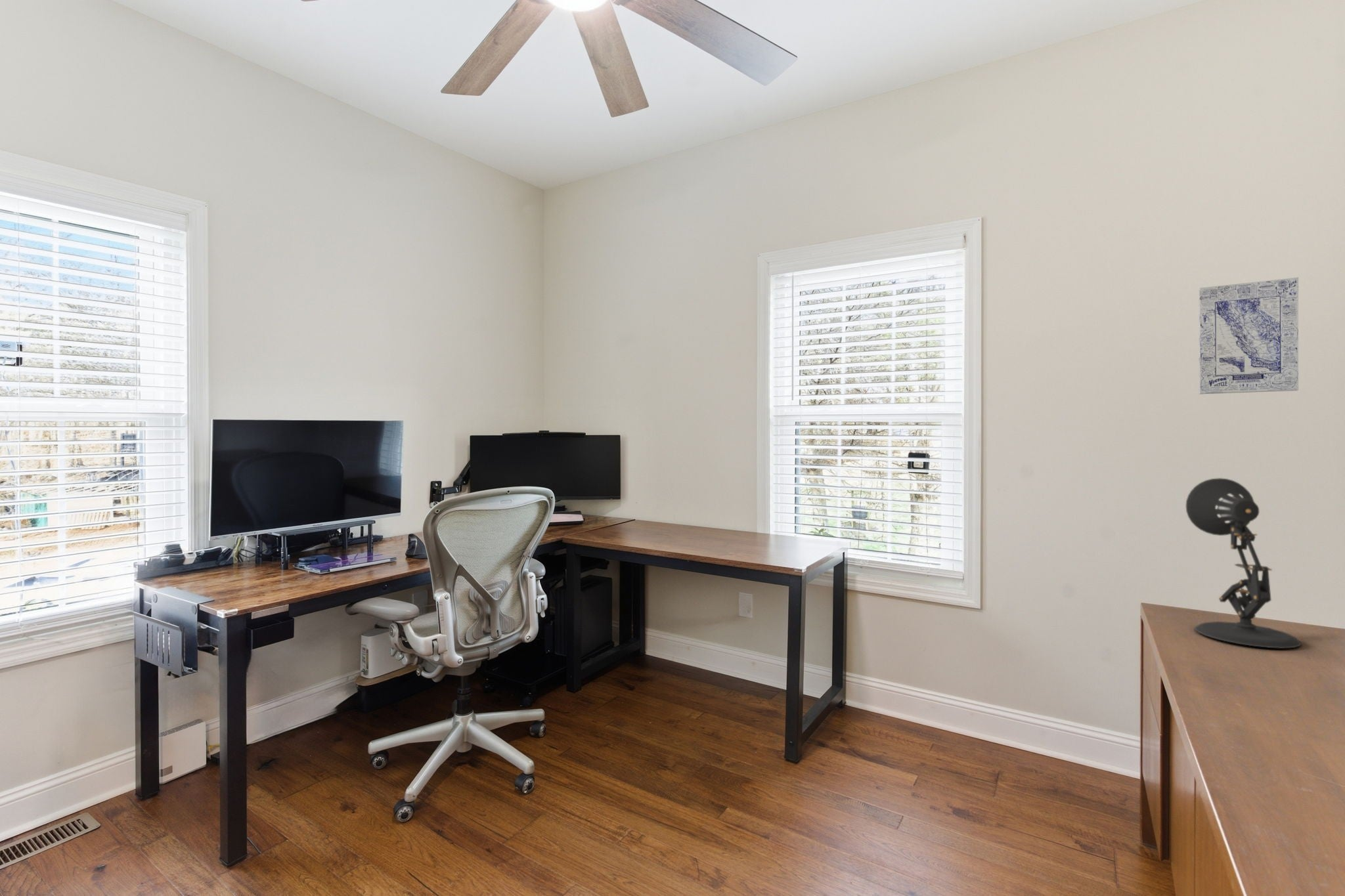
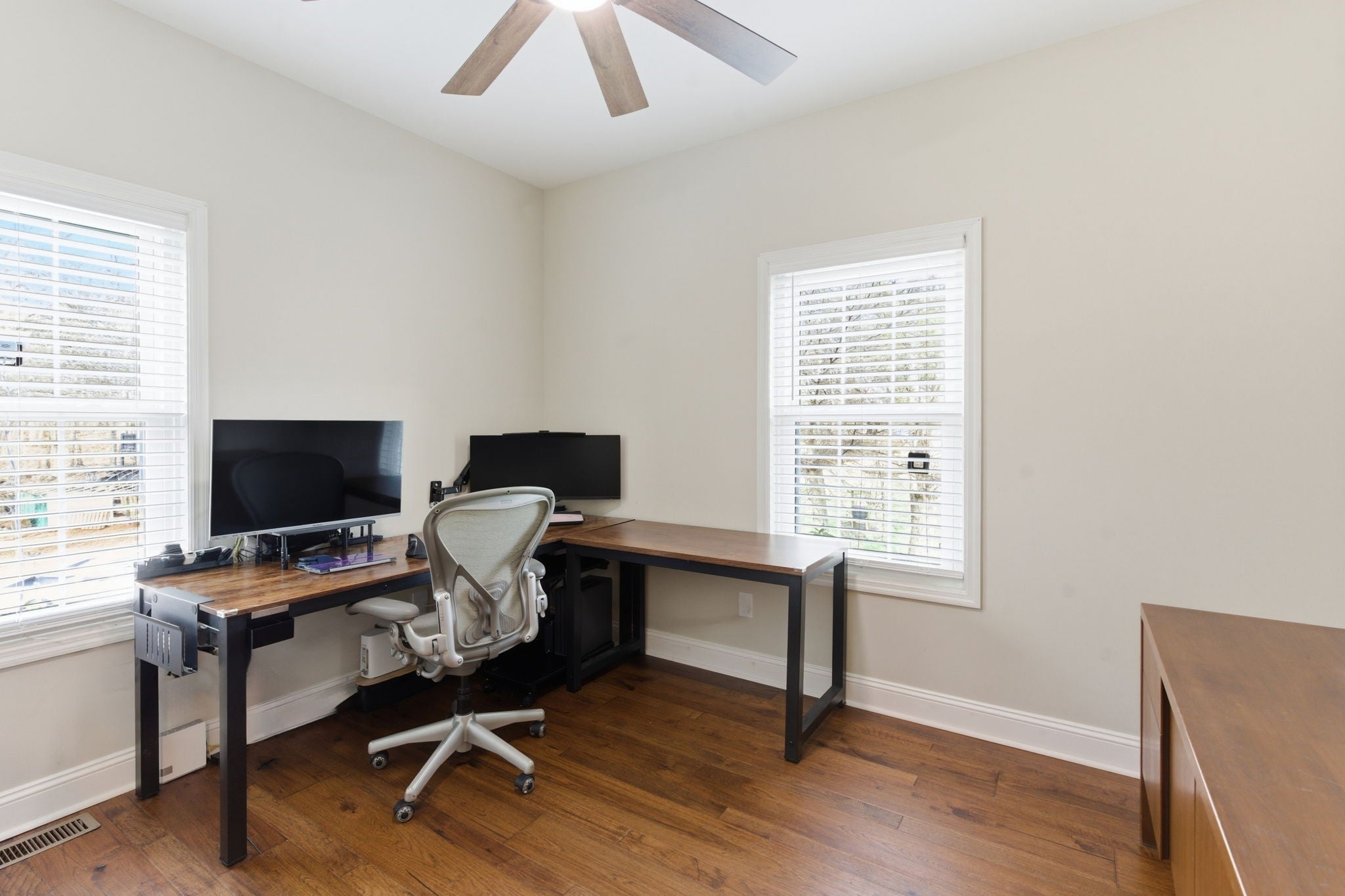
- wall art [1199,277,1299,395]
- desk lamp [1185,477,1302,649]
